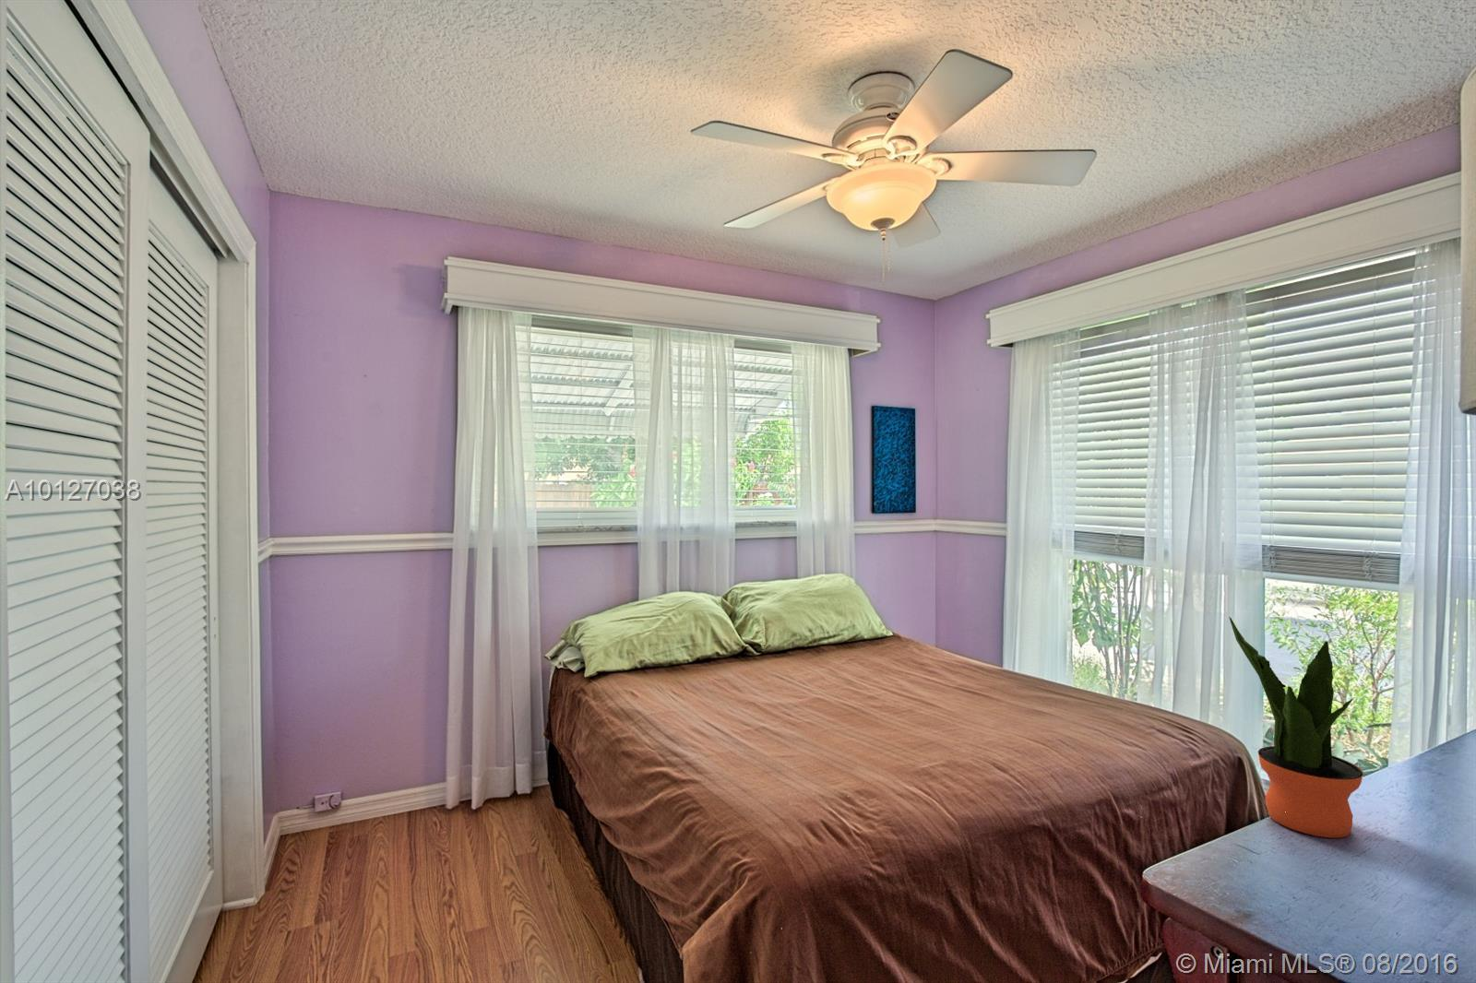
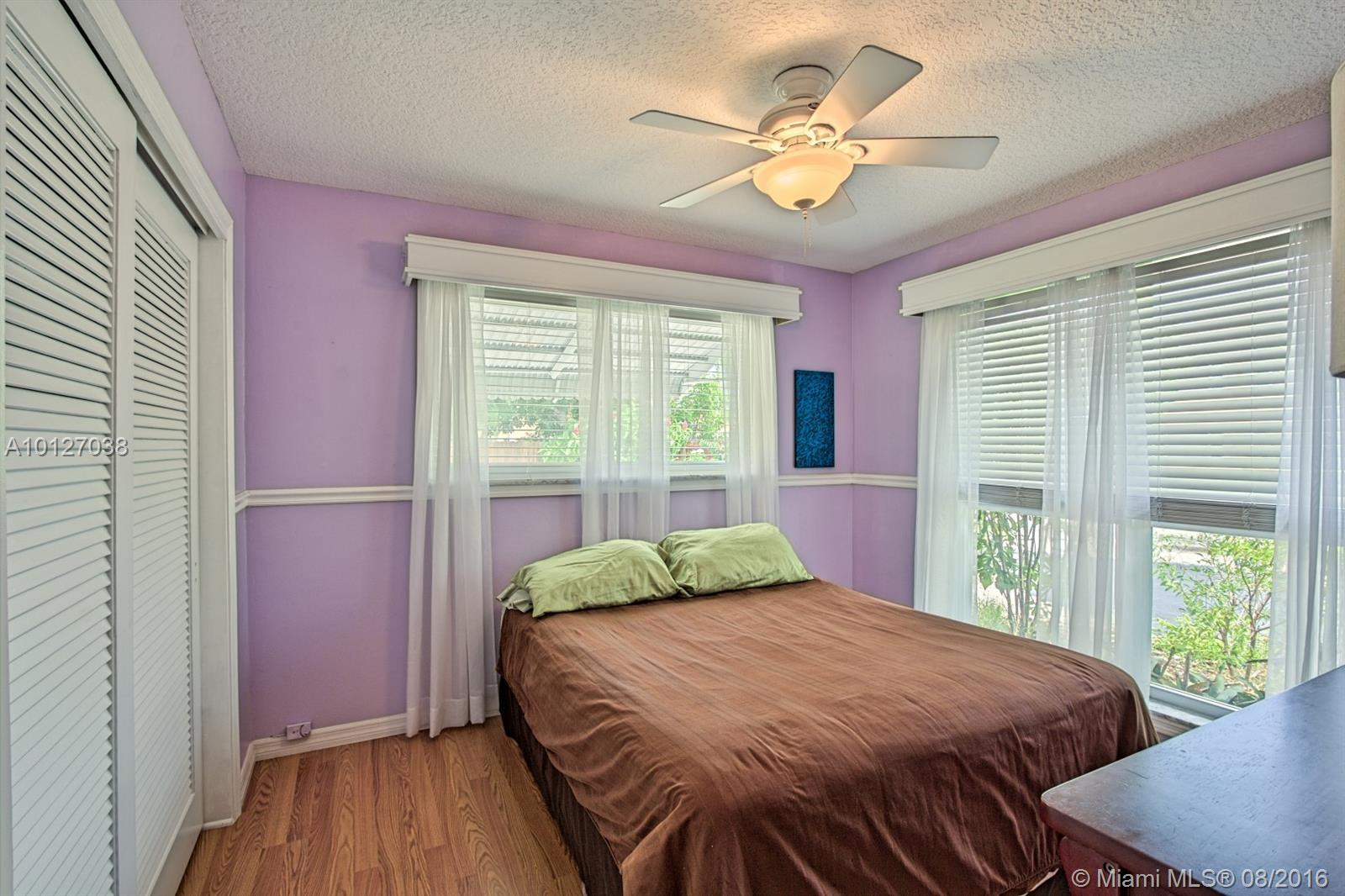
- potted plant [1228,615,1364,839]
